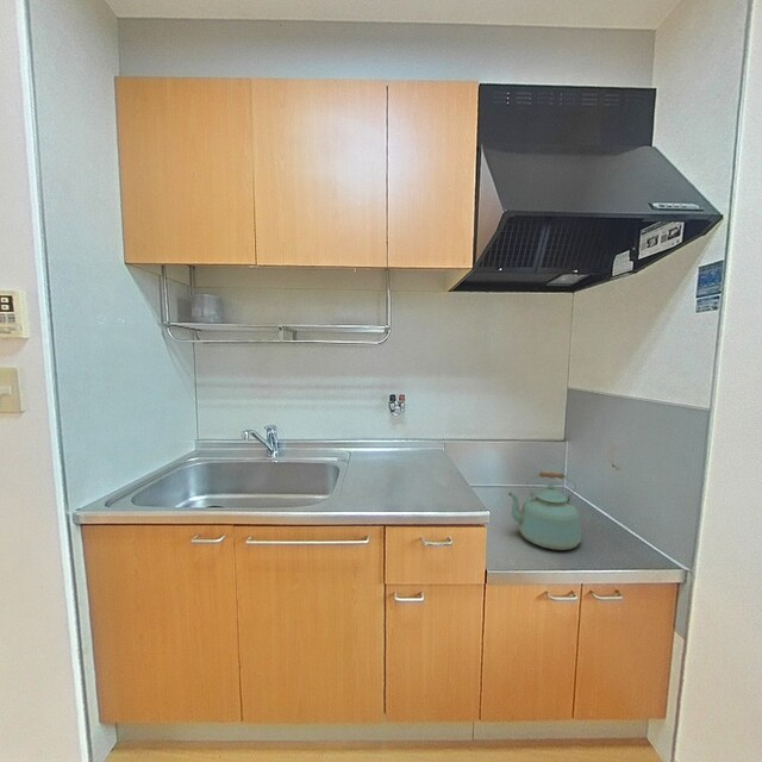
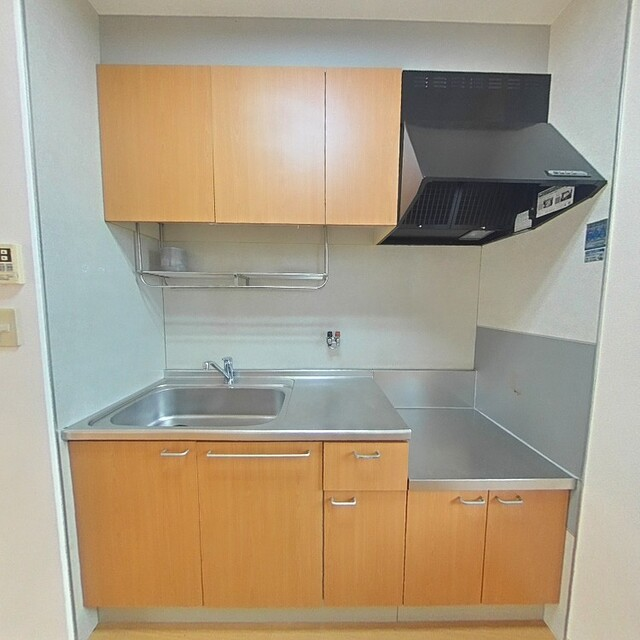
- kettle [507,470,582,551]
